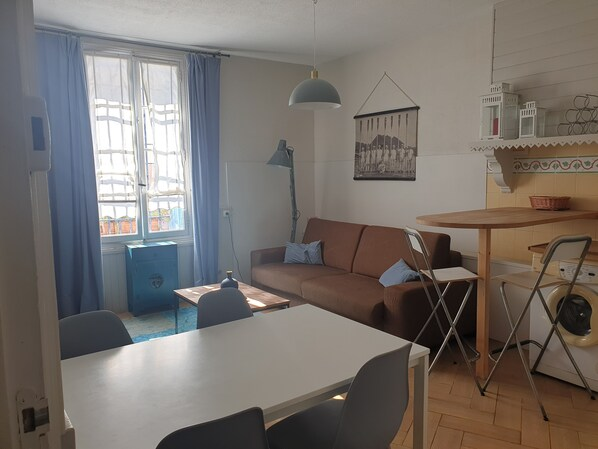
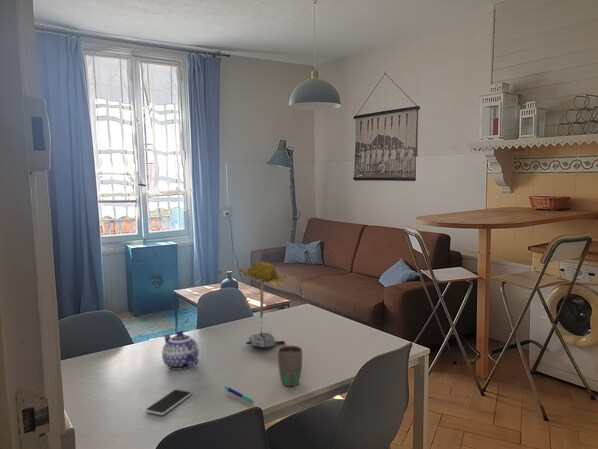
+ teapot [161,330,200,371]
+ mug [276,345,303,387]
+ pen [224,385,255,404]
+ potted flower [238,261,288,348]
+ smartphone [144,388,193,416]
